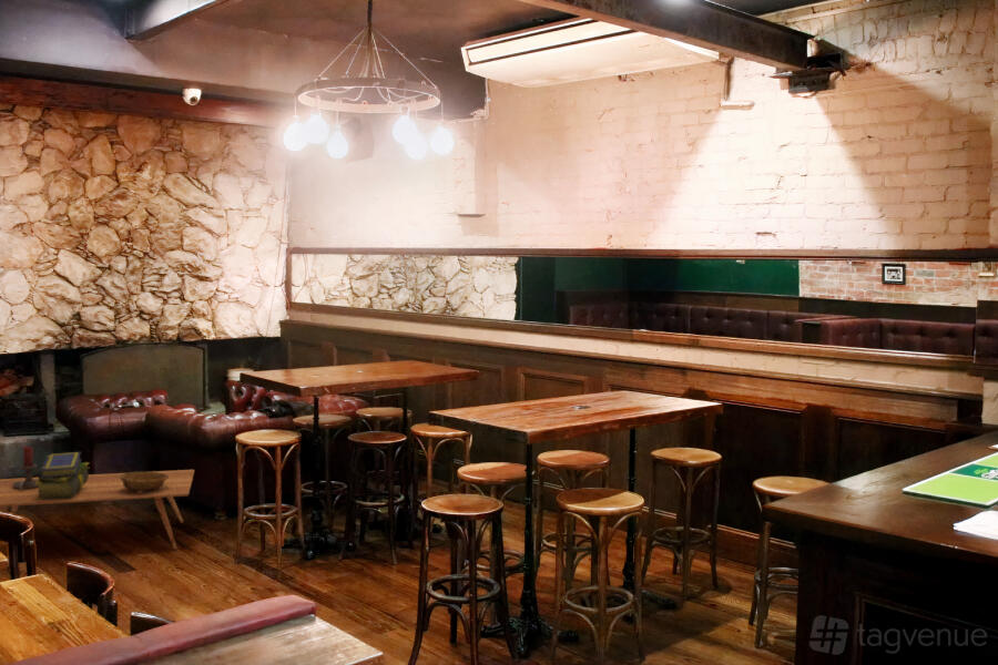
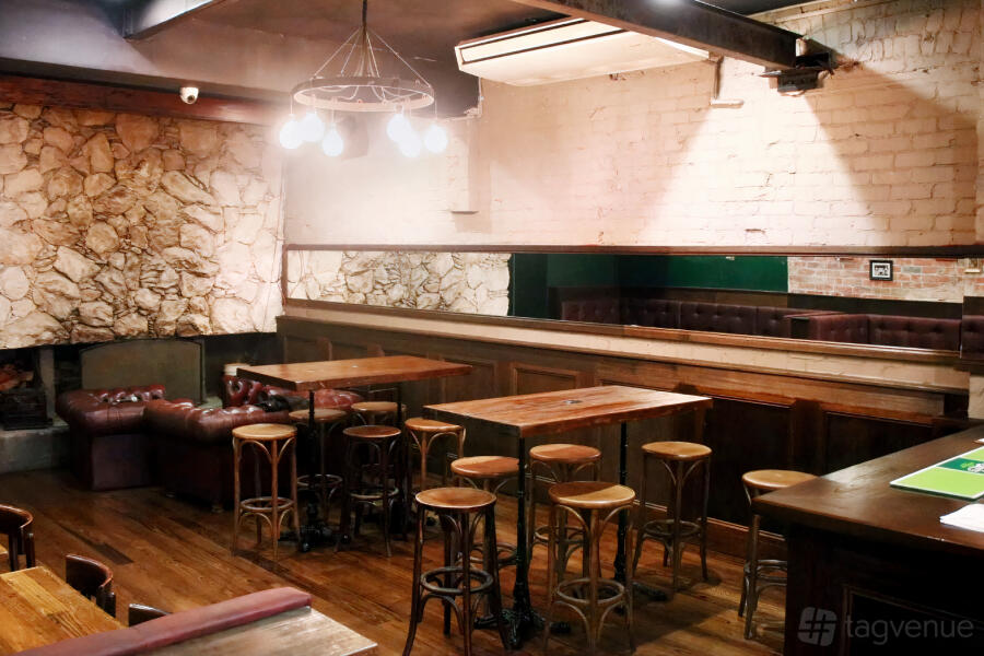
- coffee table [0,469,195,550]
- stack of books [35,451,91,500]
- decorative bowl [120,471,169,492]
- candle holder [12,444,39,490]
